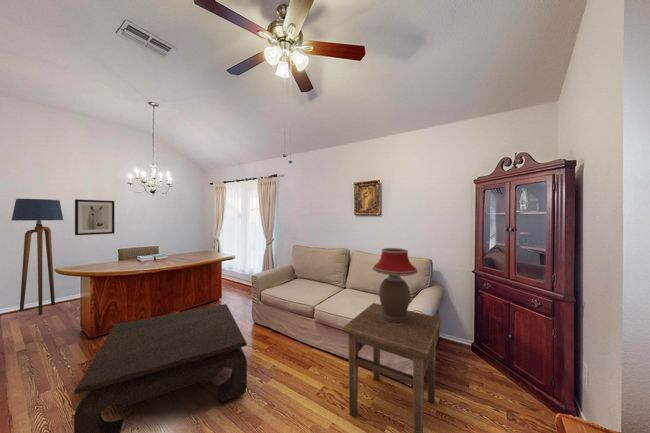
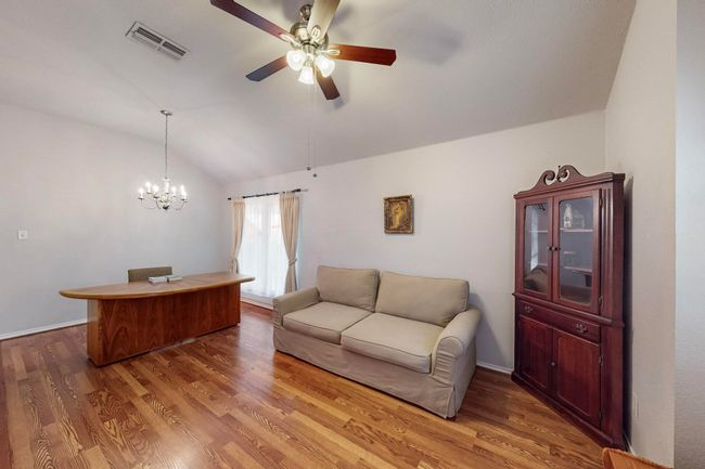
- floor lamp [11,198,64,315]
- coffee table [73,303,248,433]
- side table [342,302,442,433]
- wall art [74,198,115,236]
- table lamp [372,247,419,322]
